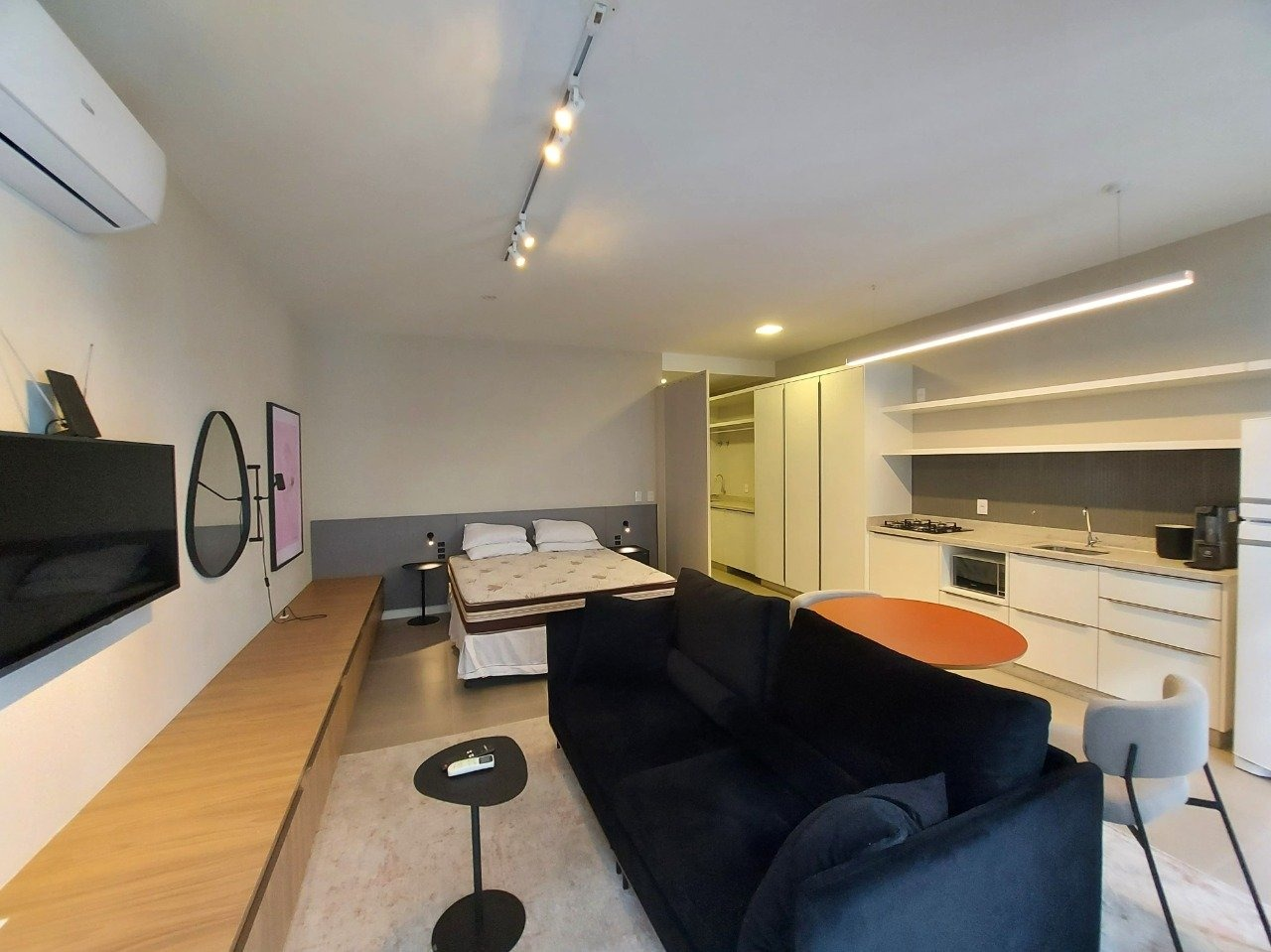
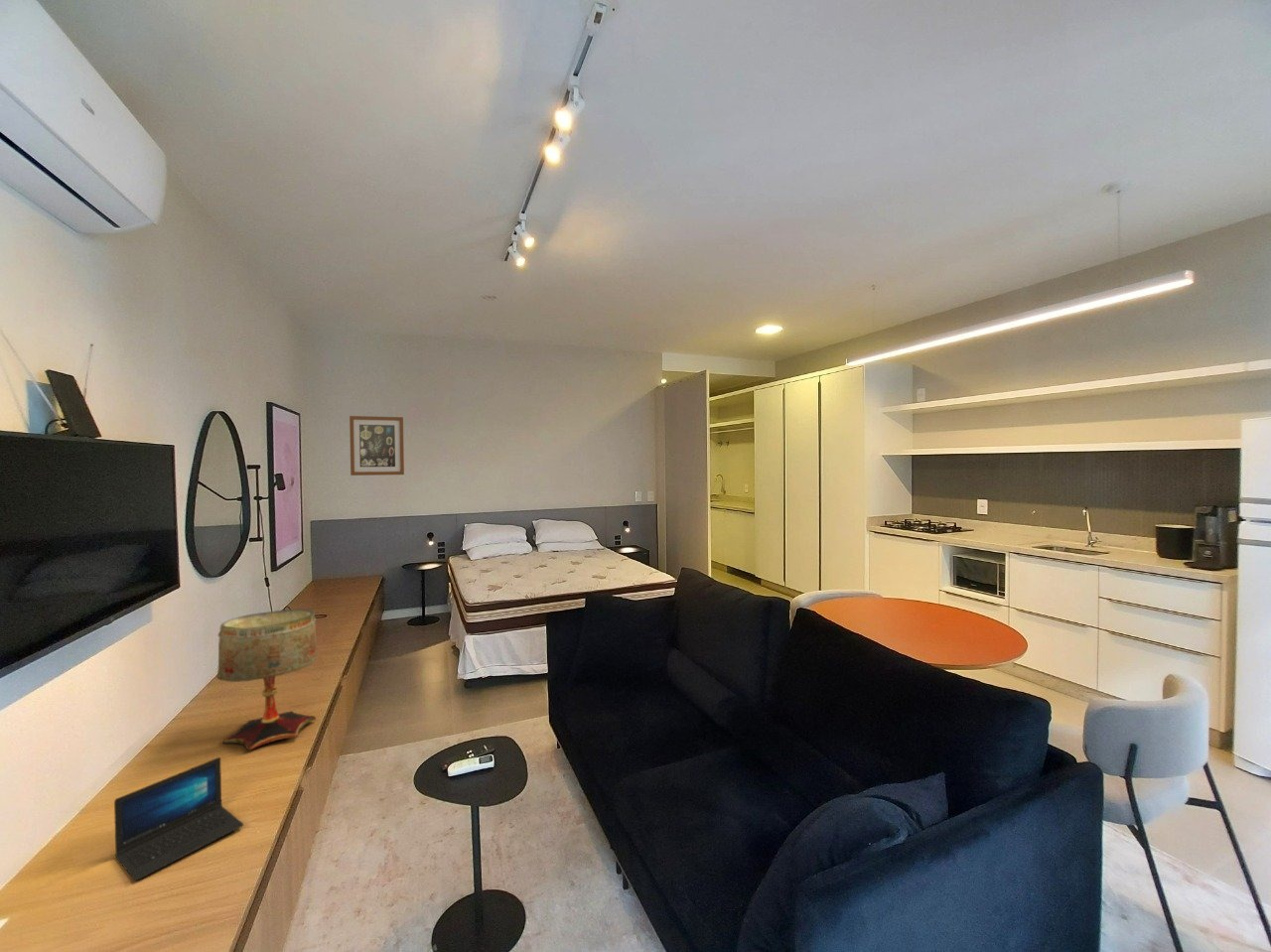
+ table lamp [215,609,318,752]
+ laptop [113,756,244,882]
+ wall art [349,415,405,476]
